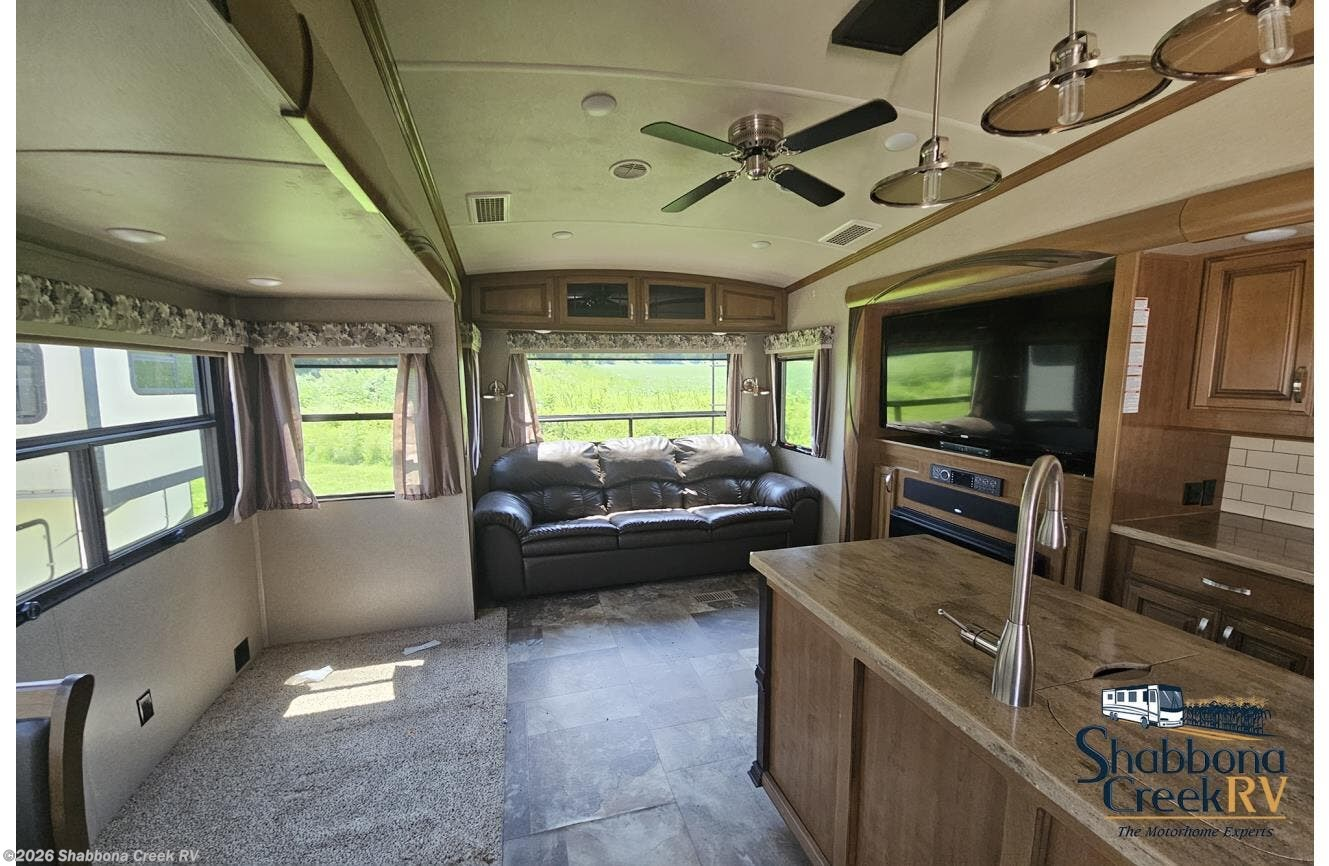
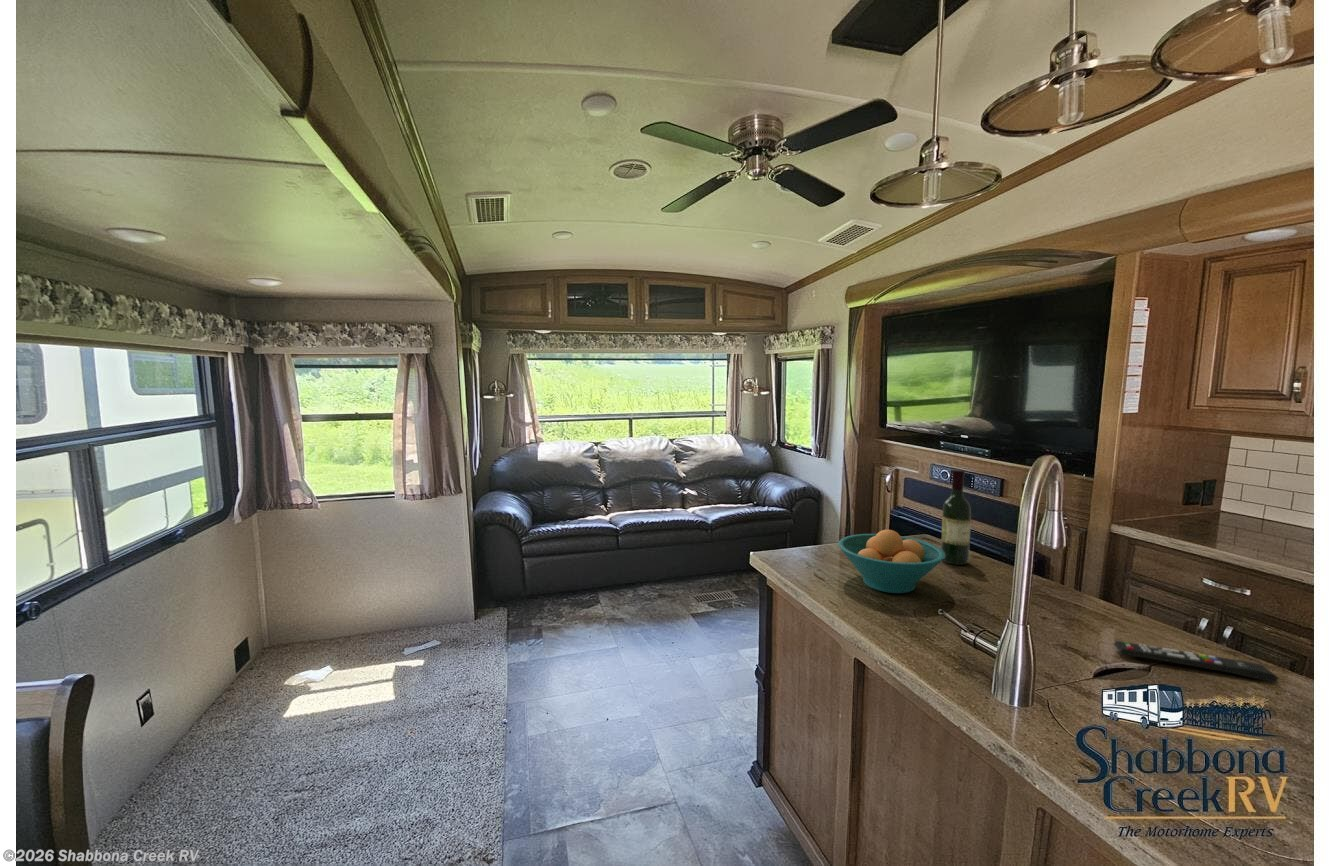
+ wine bottle [940,468,972,566]
+ remote control [1113,640,1280,684]
+ fruit bowl [837,529,945,594]
